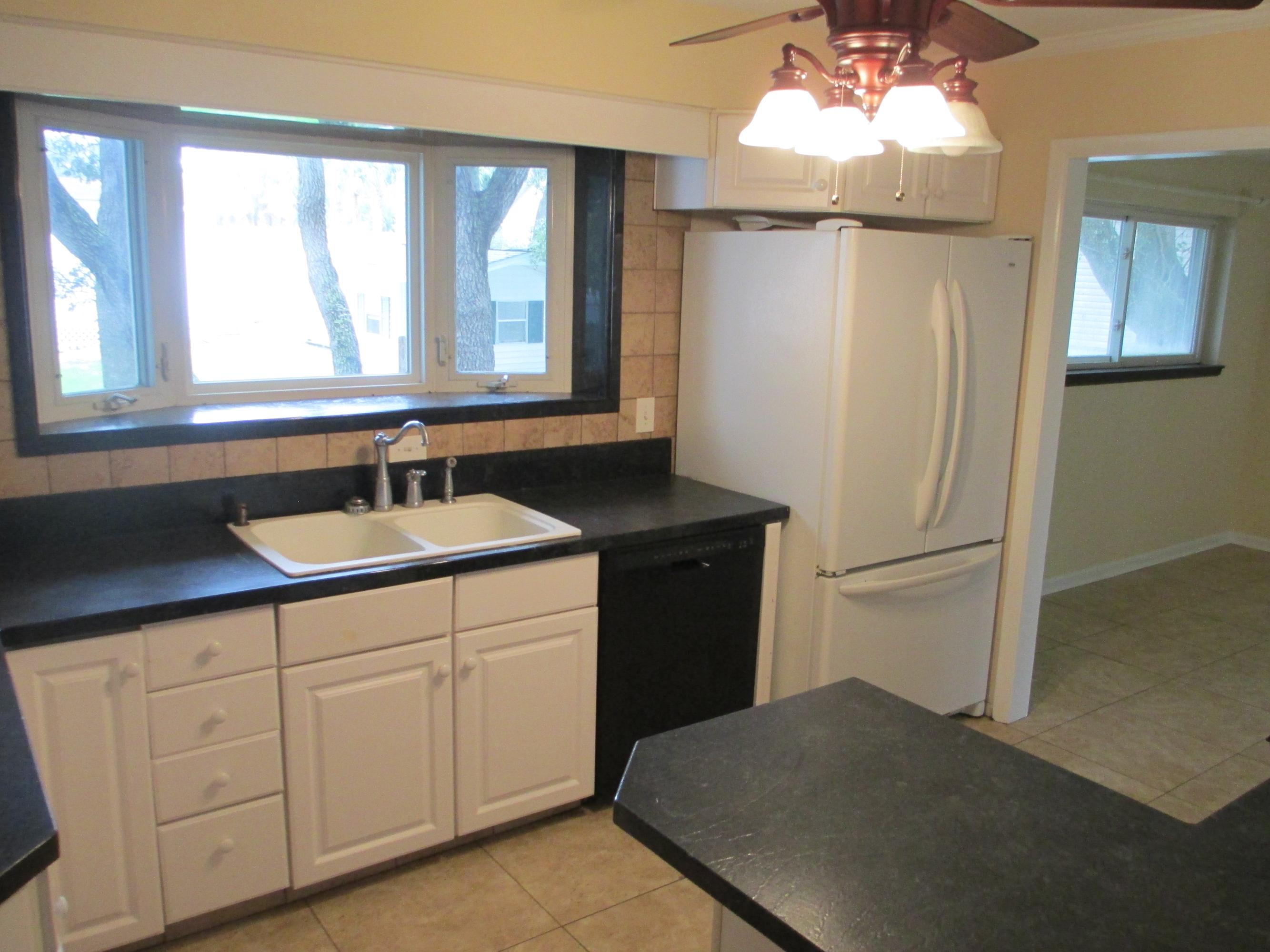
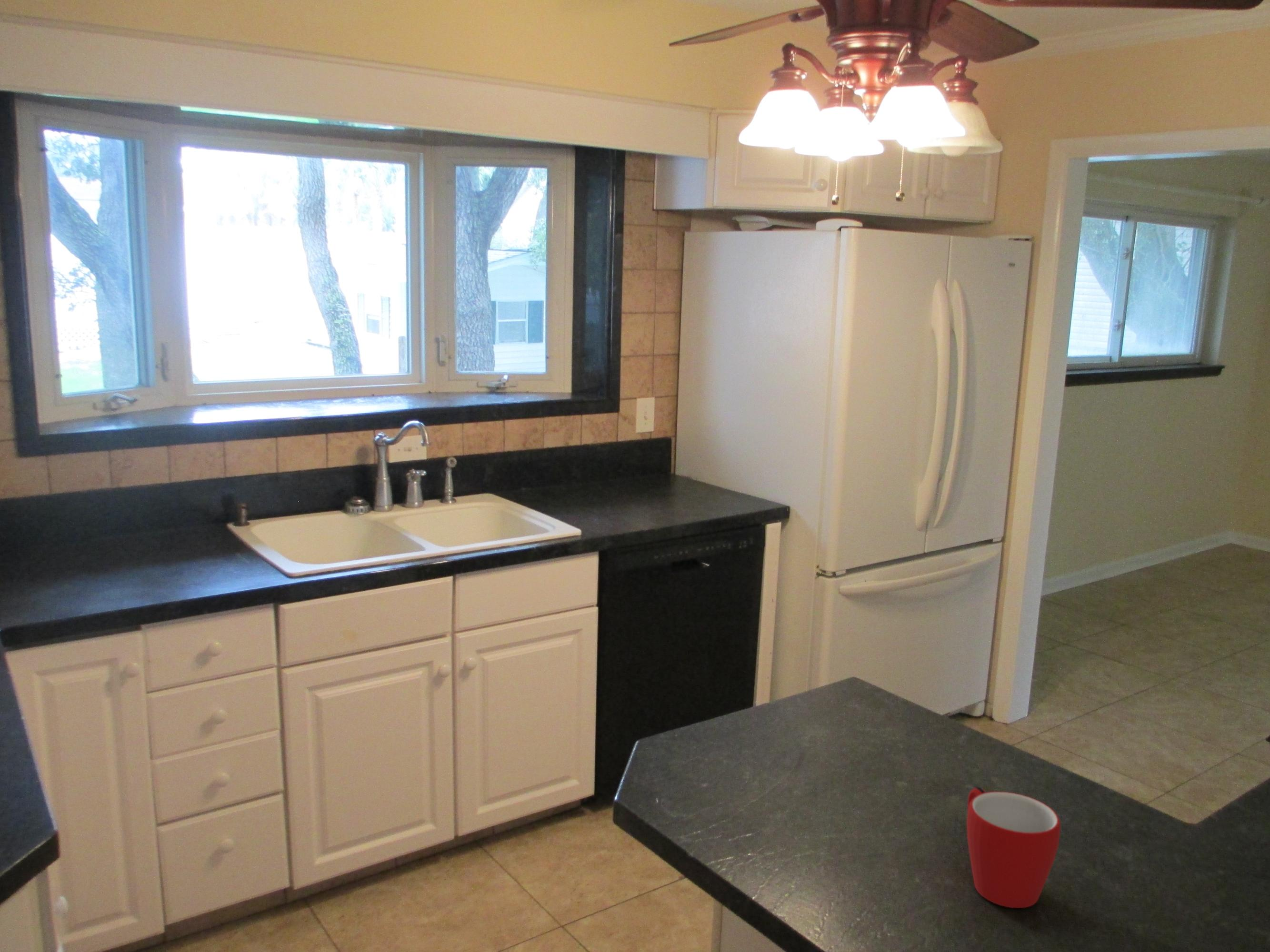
+ mug [966,786,1061,909]
